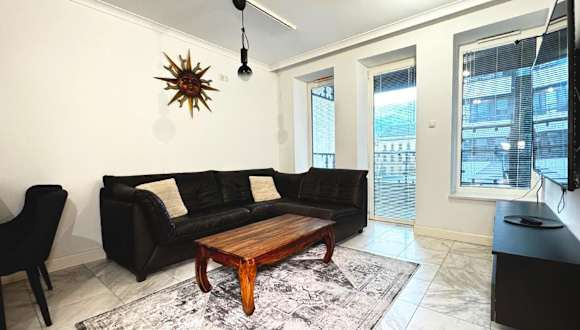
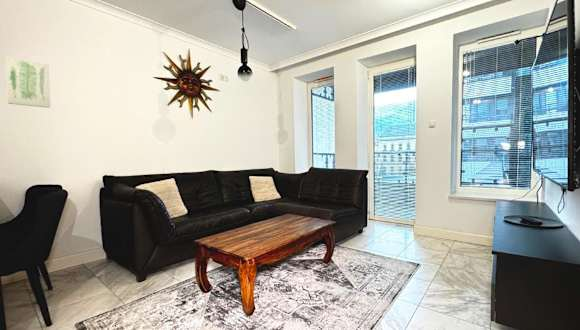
+ wall art [5,55,51,109]
